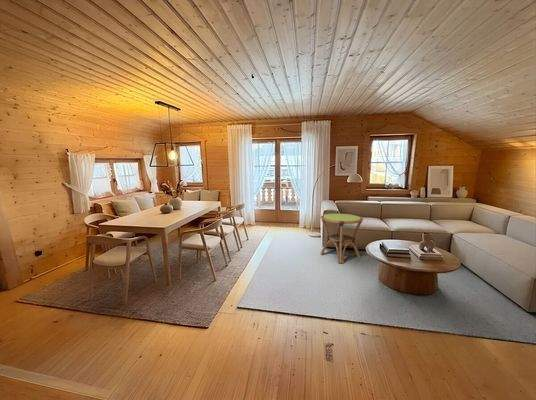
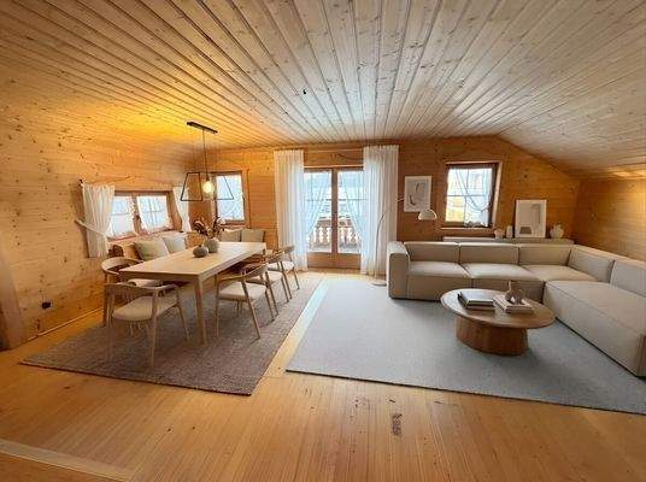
- side table [320,213,364,264]
